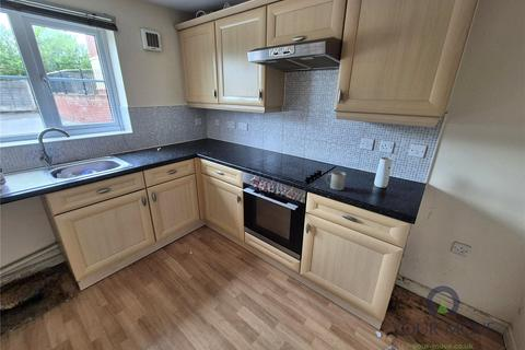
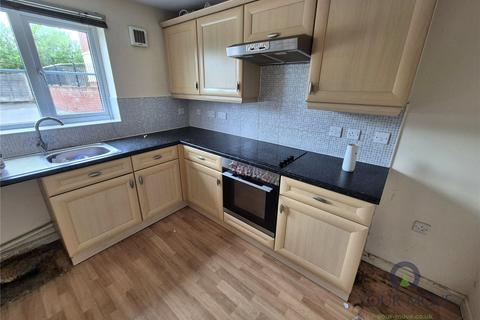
- mug [325,171,347,191]
